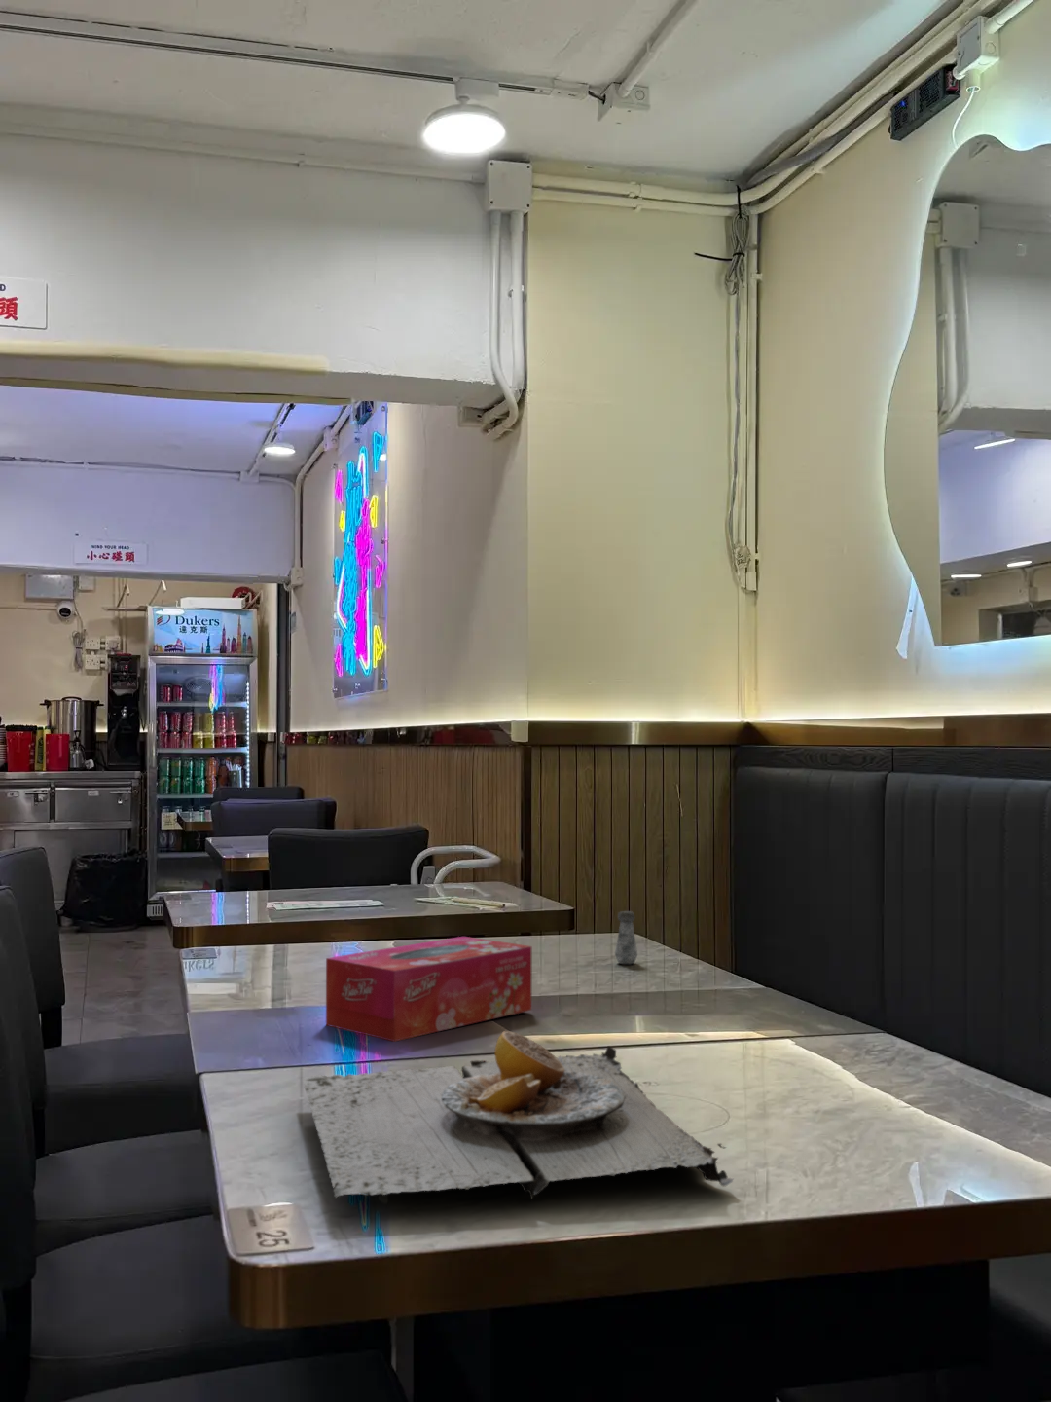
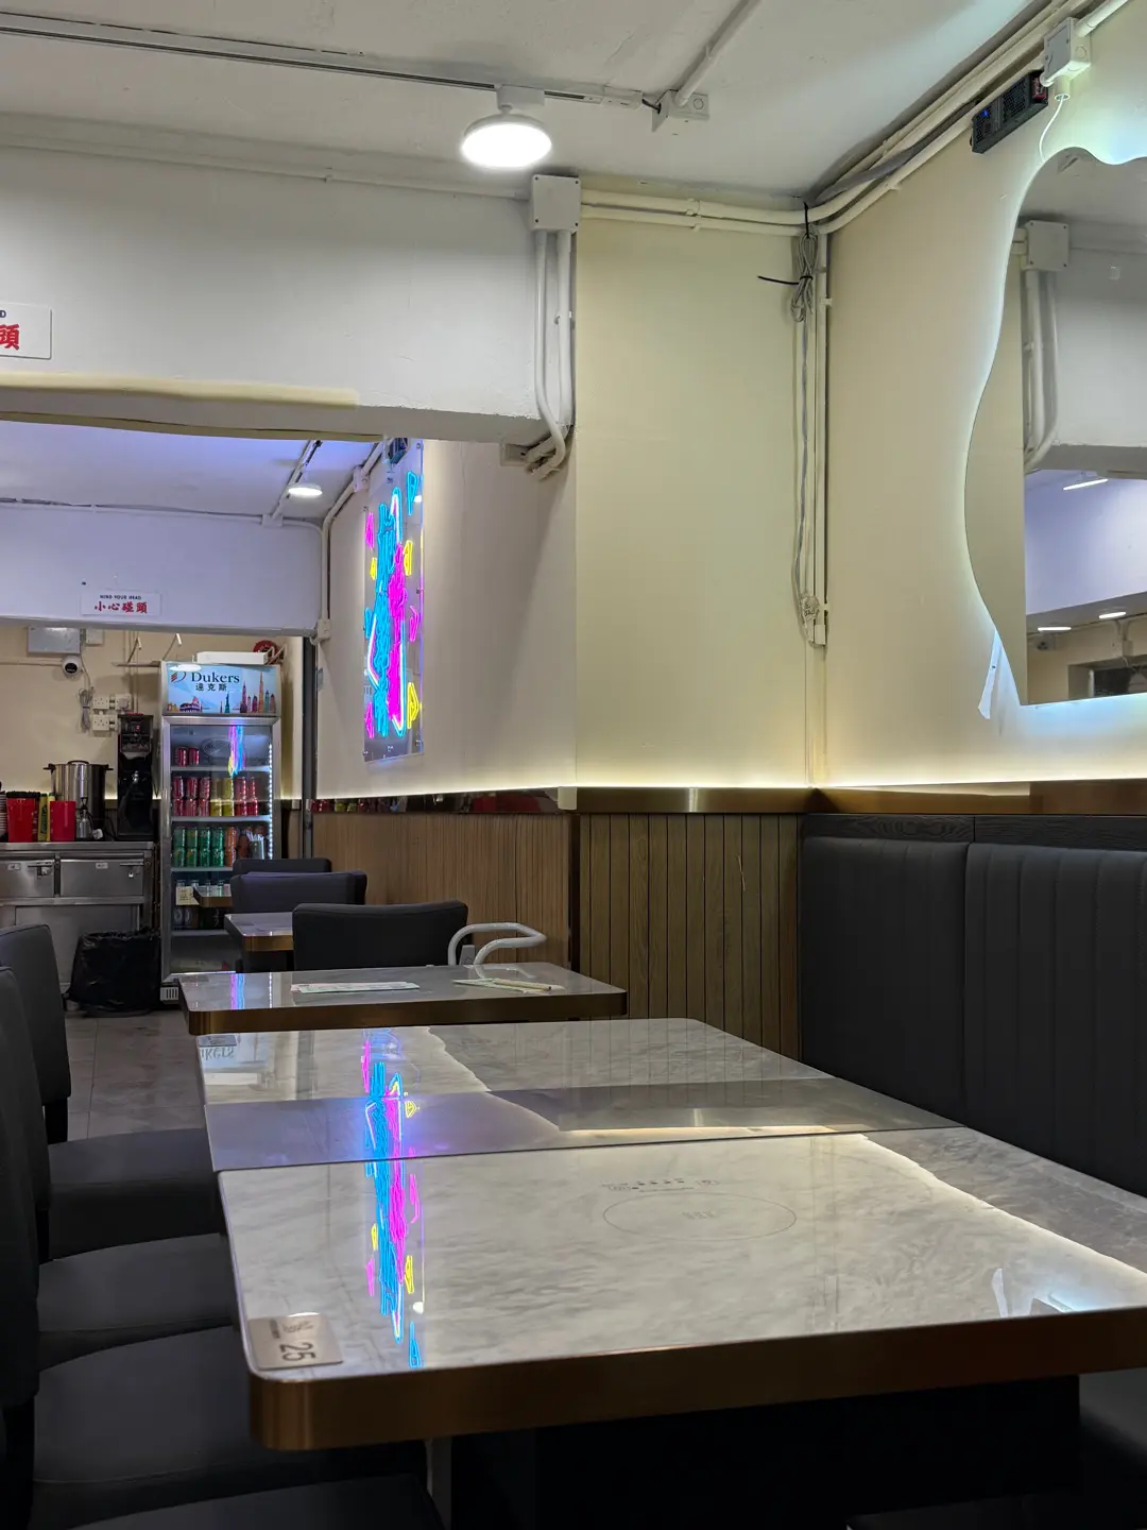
- tissue box [325,936,532,1043]
- plate [301,1030,735,1202]
- salt shaker [614,911,638,965]
